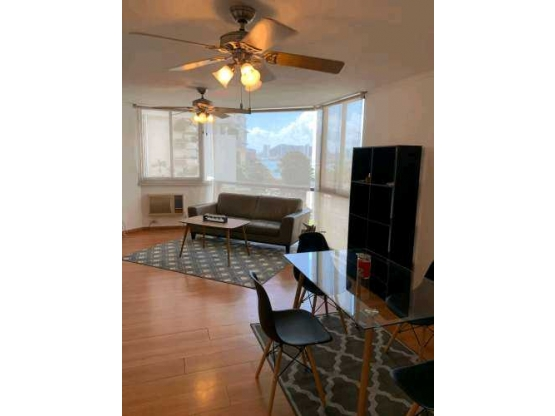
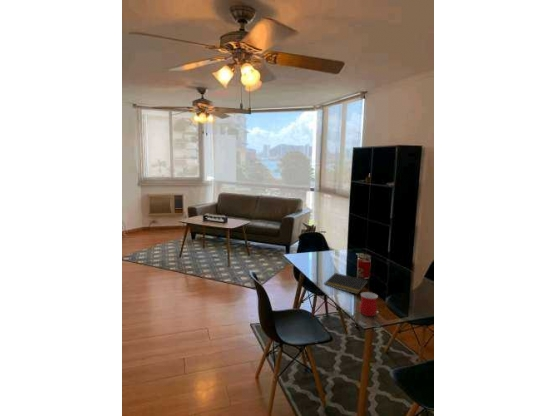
+ mug [359,291,379,317]
+ notepad [323,272,369,295]
